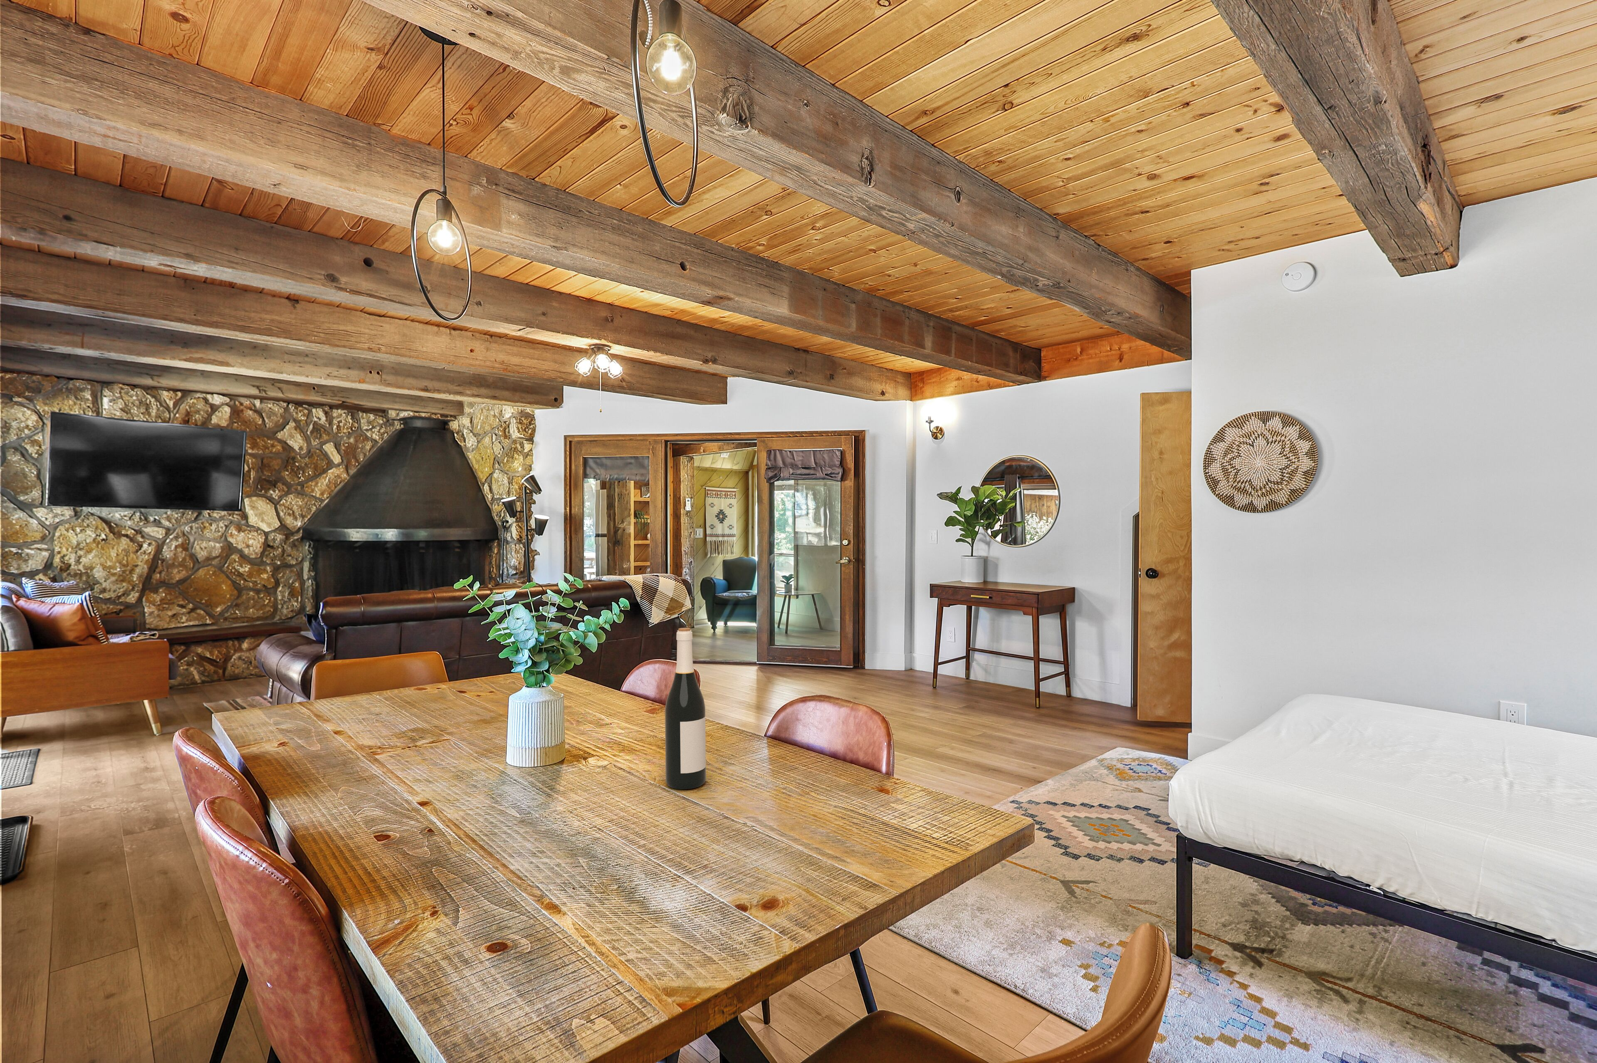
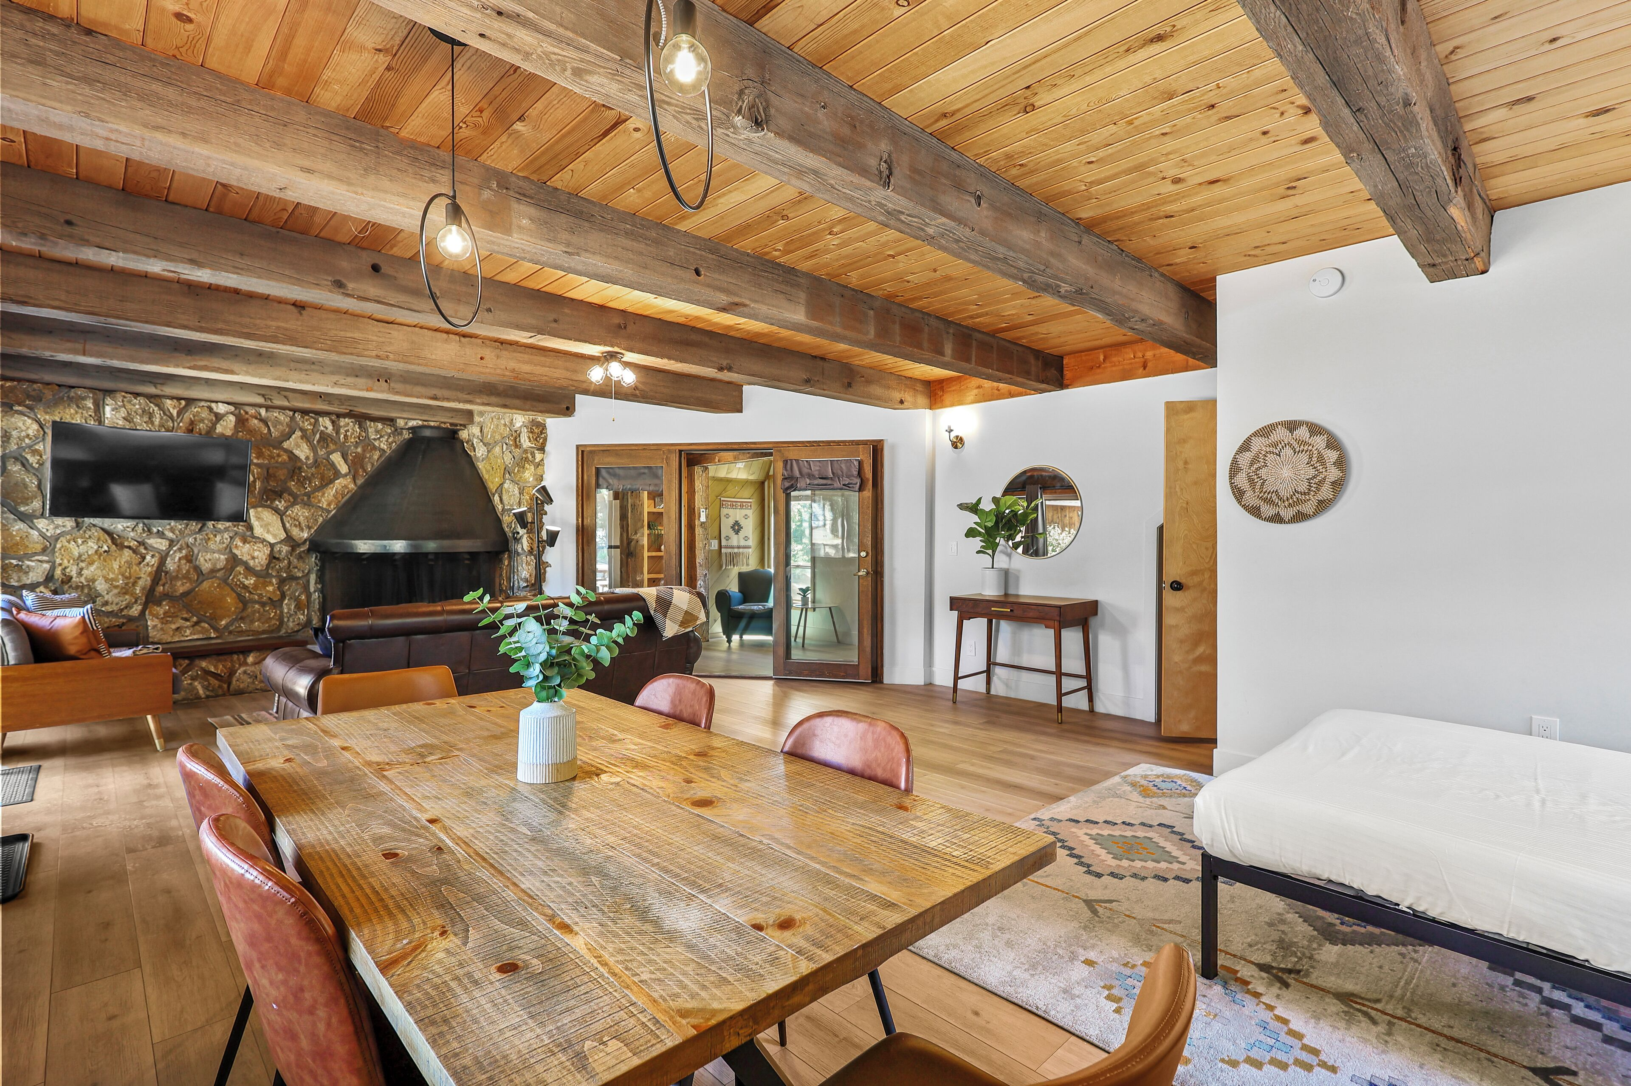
- wine bottle [664,628,707,790]
